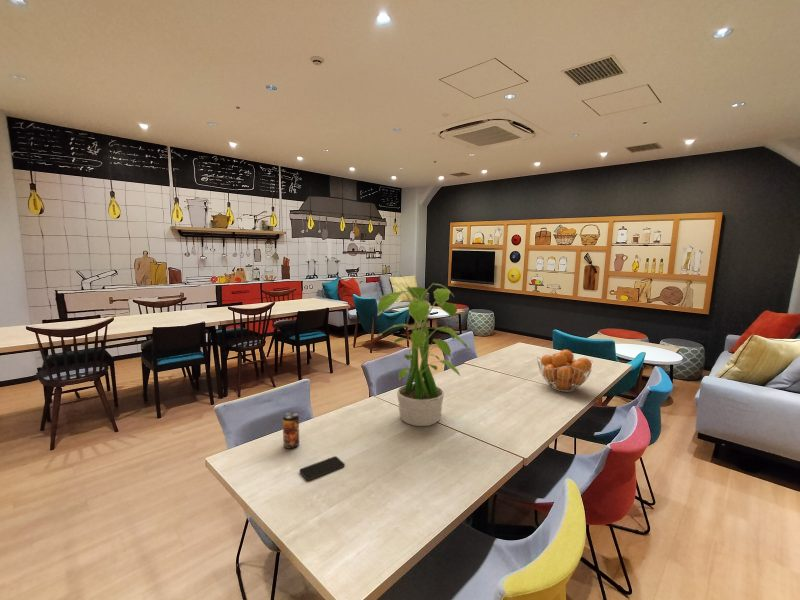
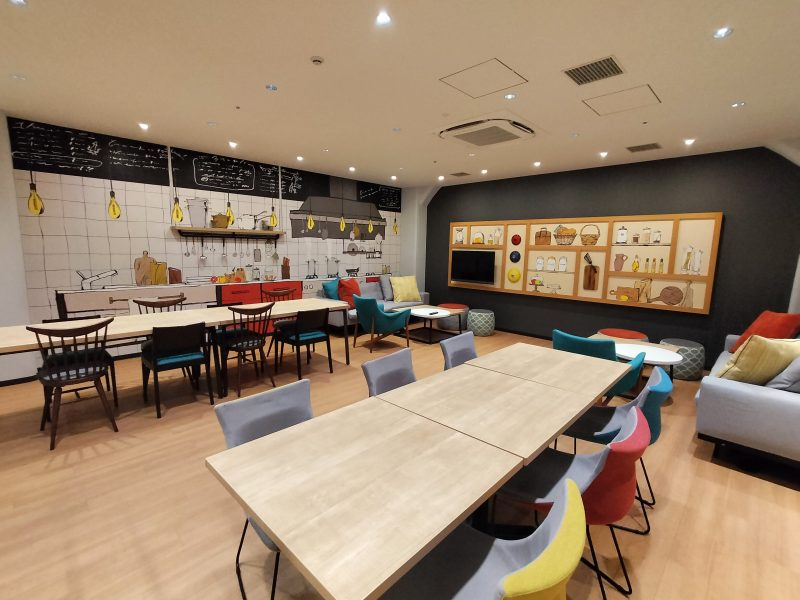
- potted plant [375,281,470,427]
- beverage can [282,411,300,450]
- smartphone [299,455,346,481]
- fruit basket [536,348,594,393]
